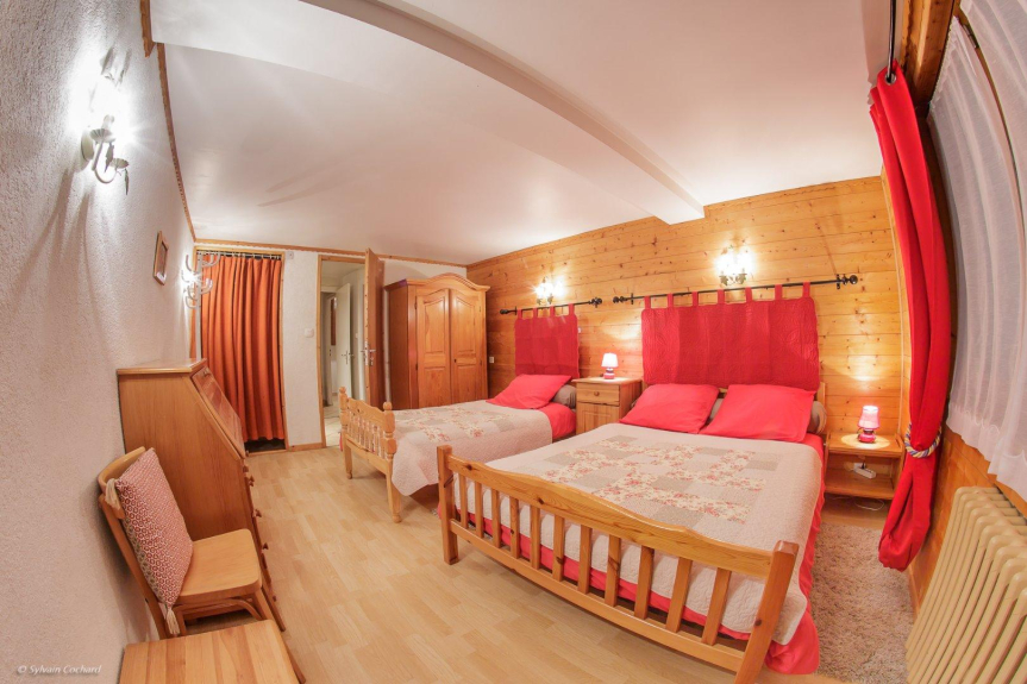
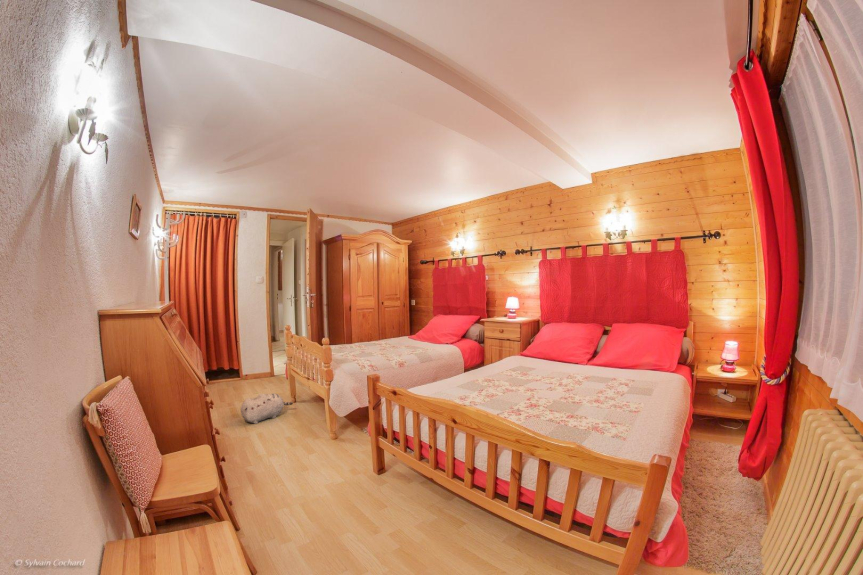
+ plush toy [240,393,294,425]
